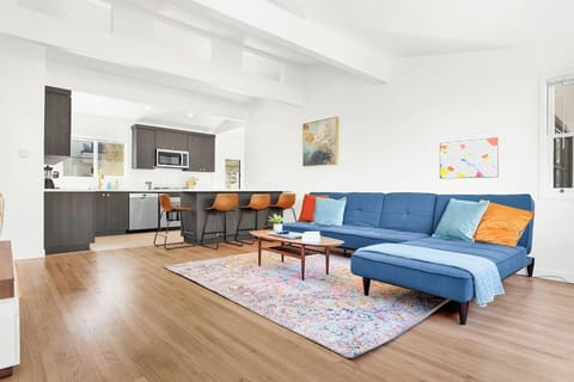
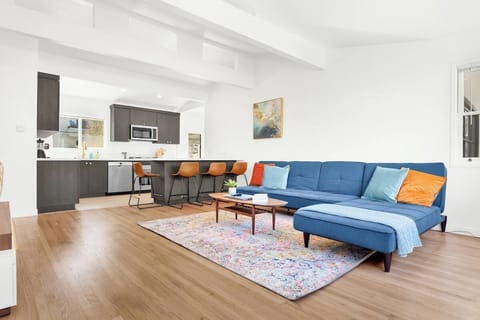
- wall art [439,136,500,179]
